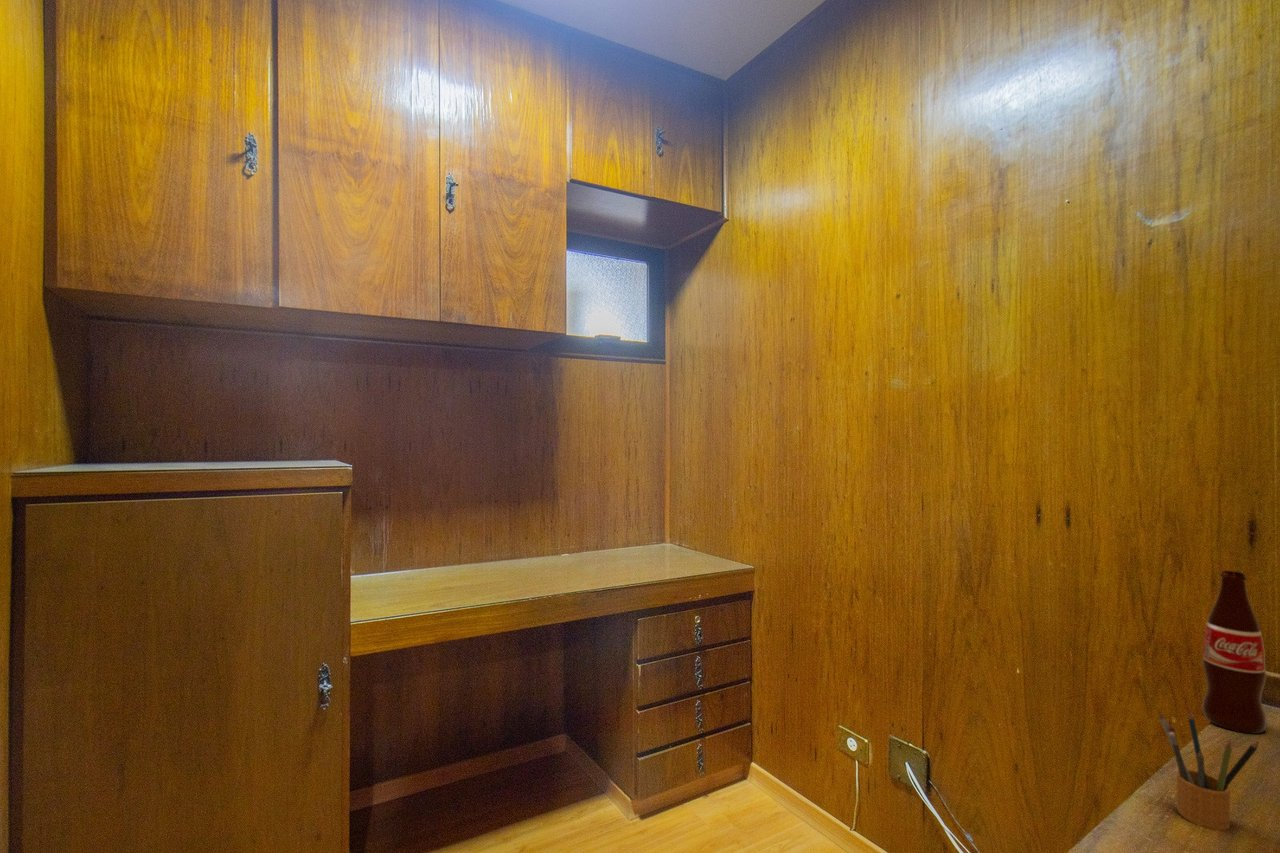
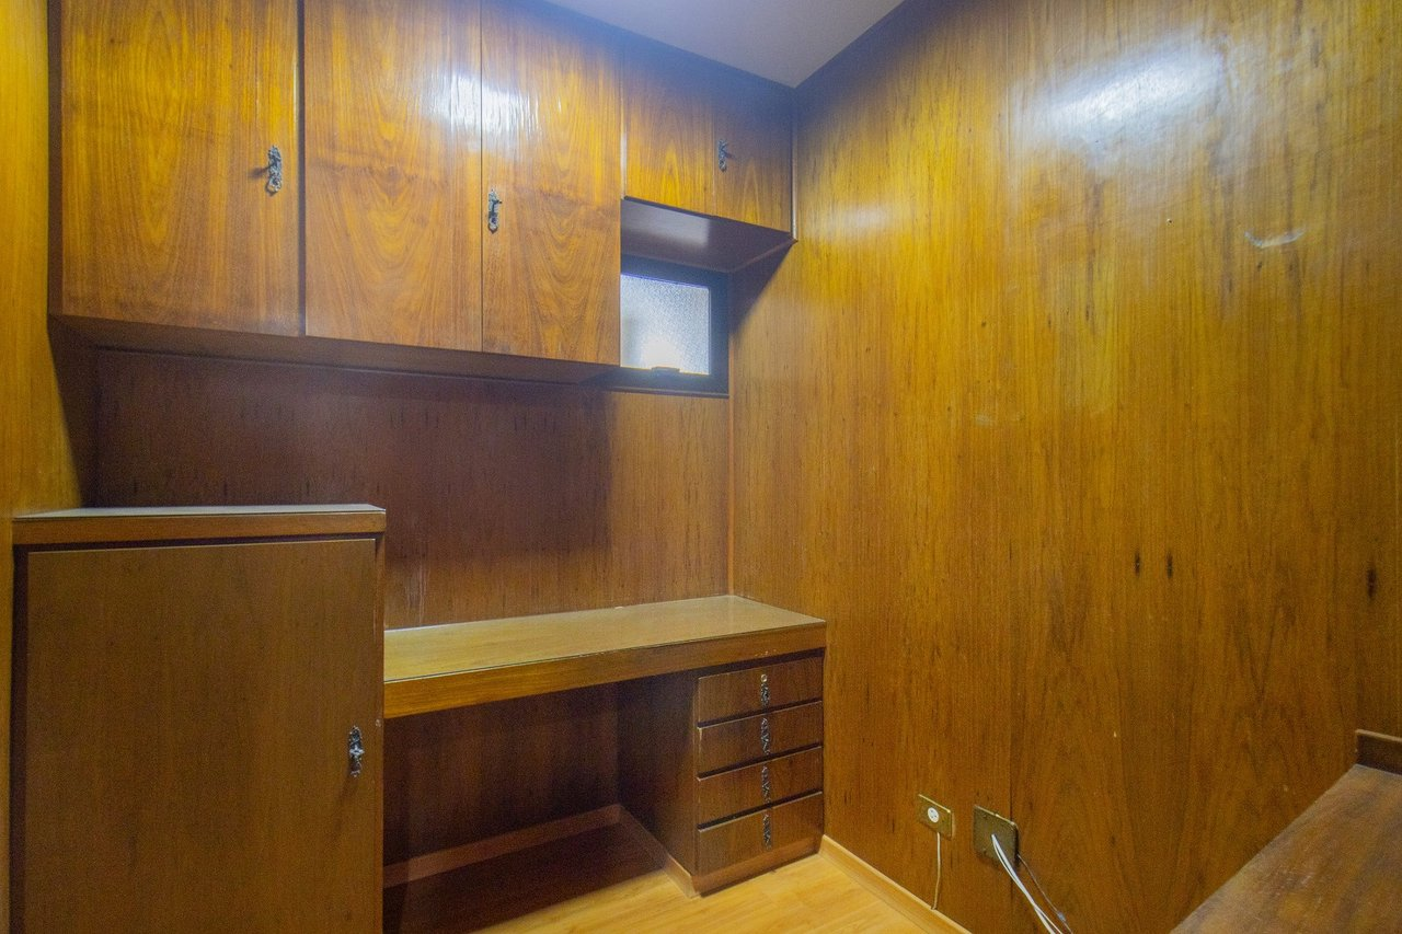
- pencil box [1158,710,1260,831]
- bottle [1201,570,1268,735]
